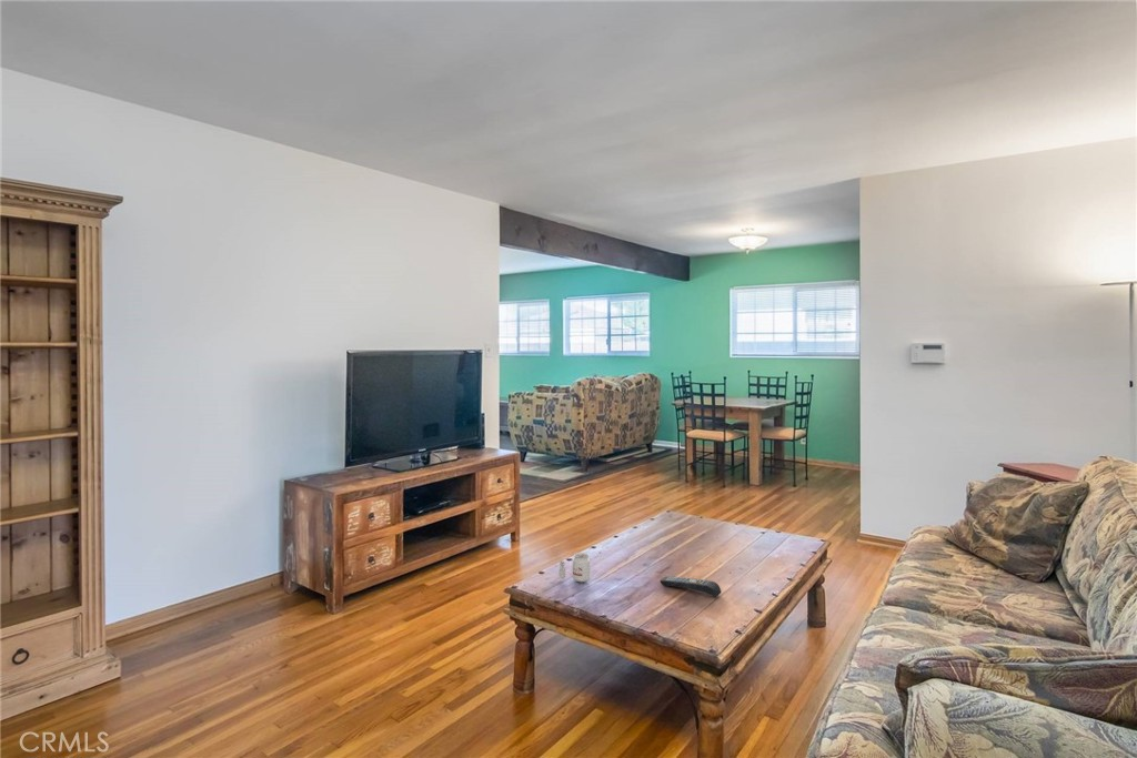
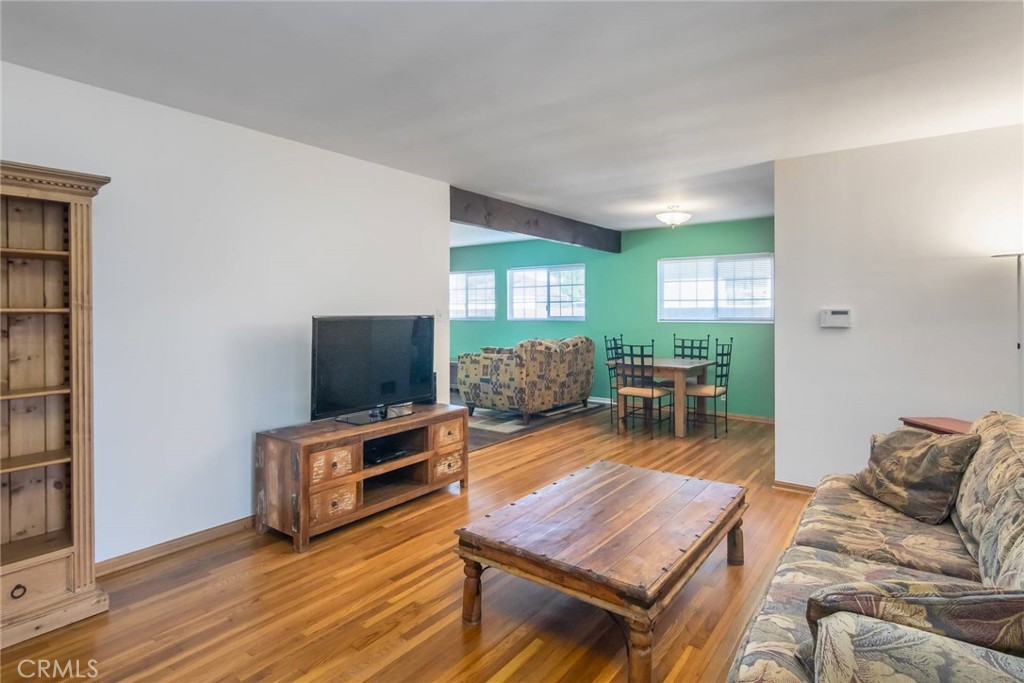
- candle [559,552,591,583]
- remote control [660,575,722,597]
